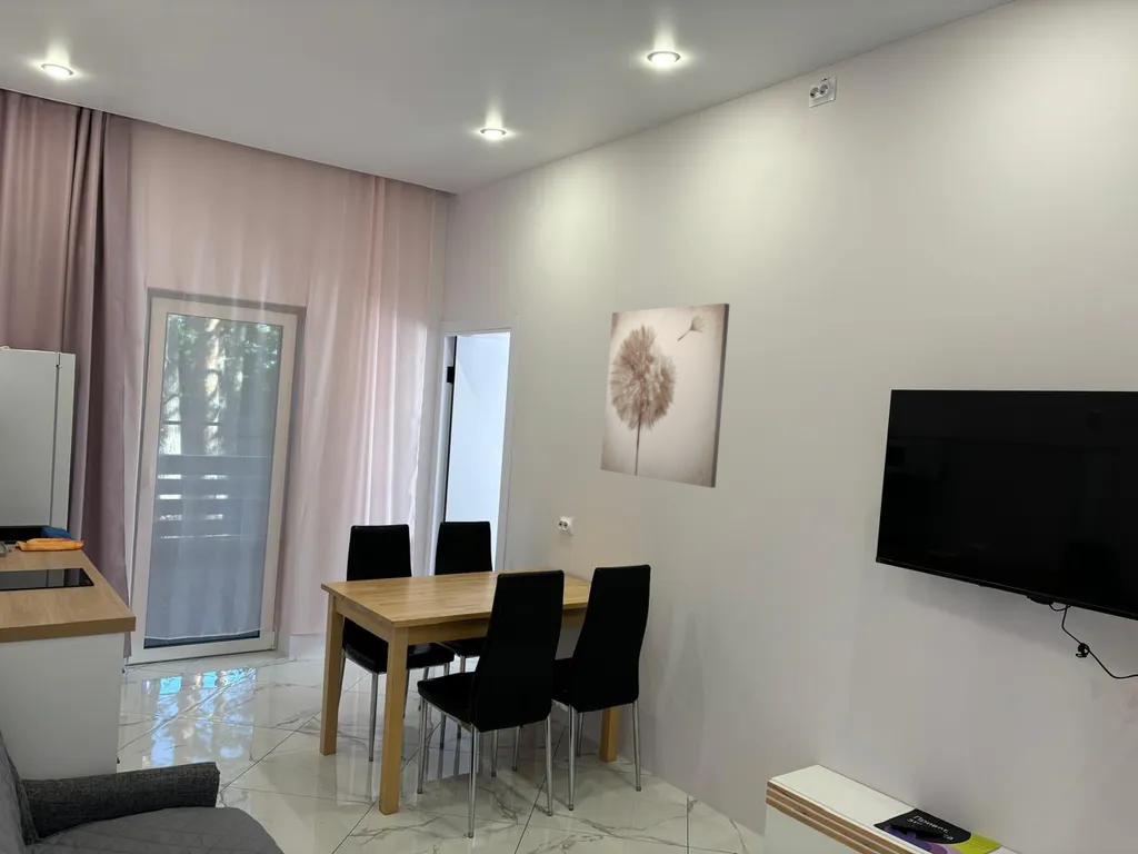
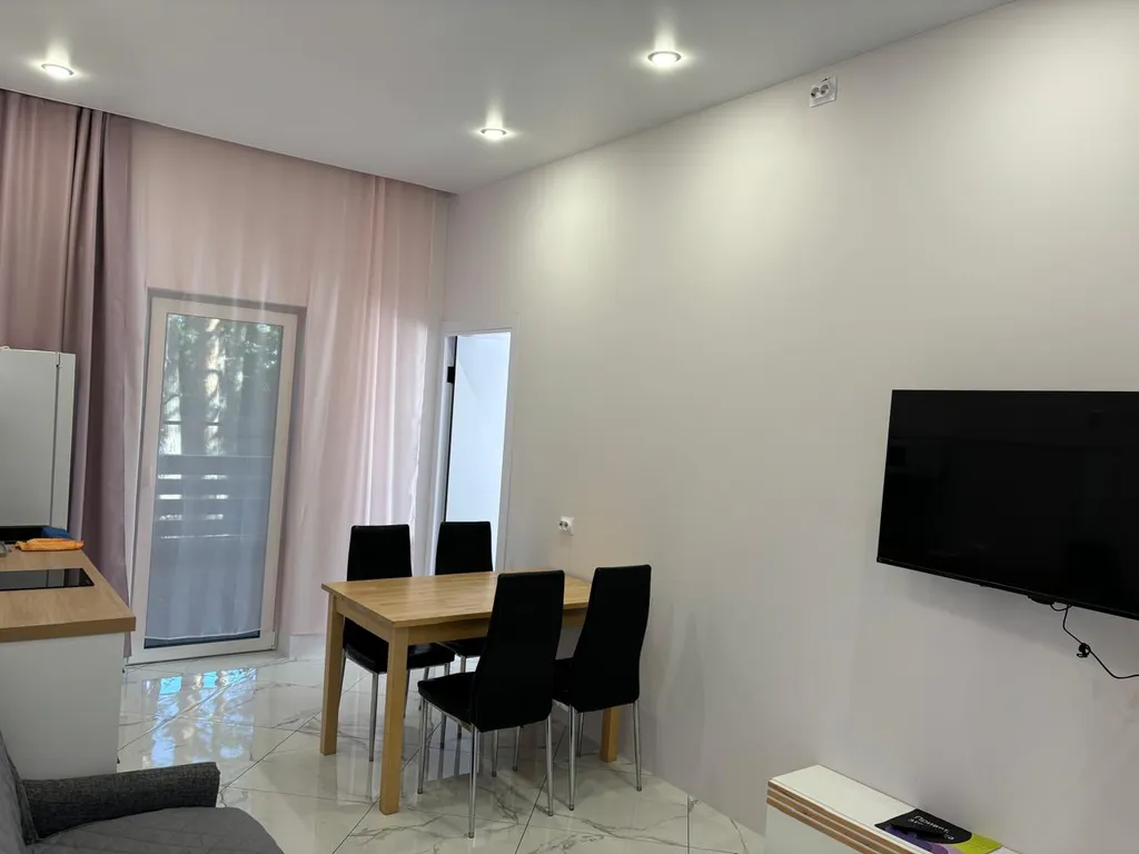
- wall art [600,302,730,489]
